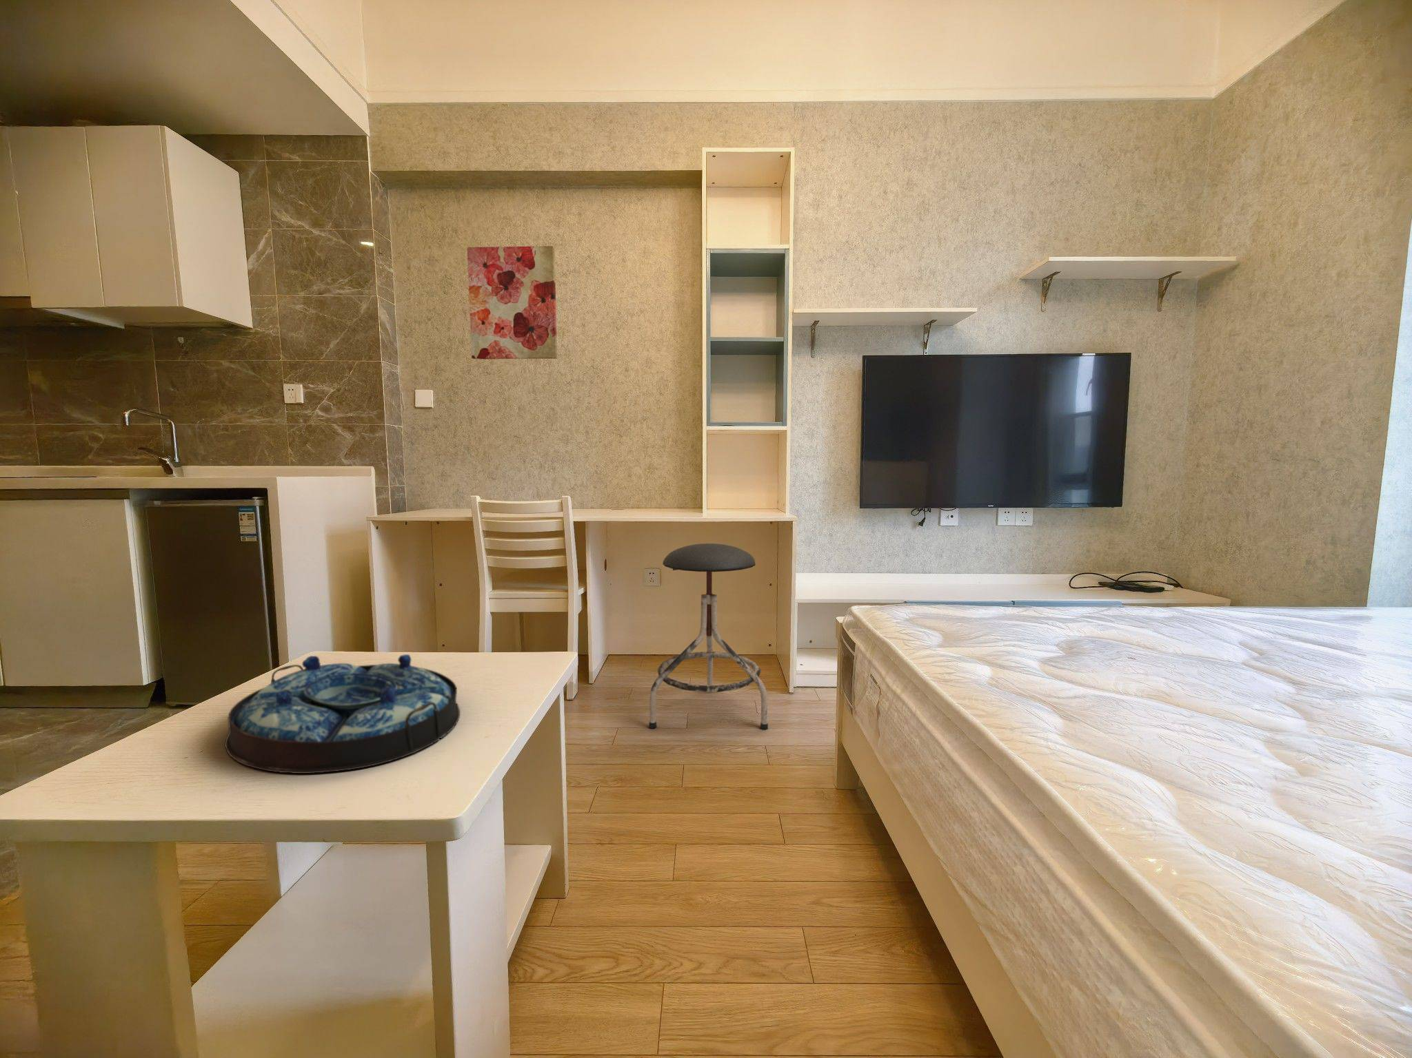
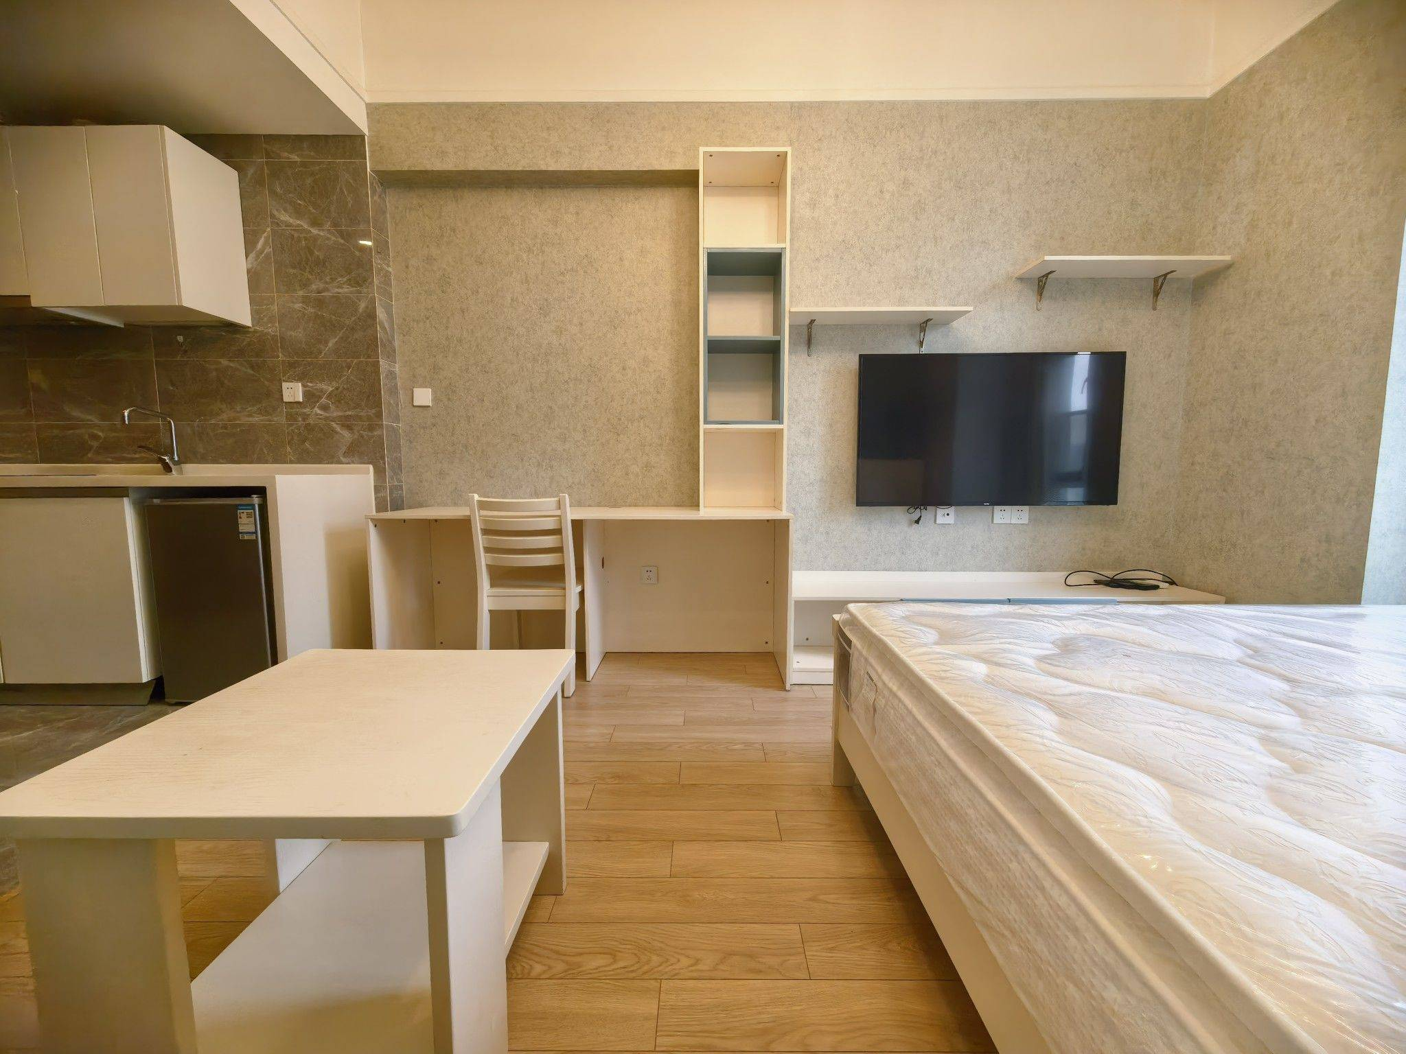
- wall art [467,246,558,360]
- stool [648,542,768,730]
- serving tray [225,653,460,775]
